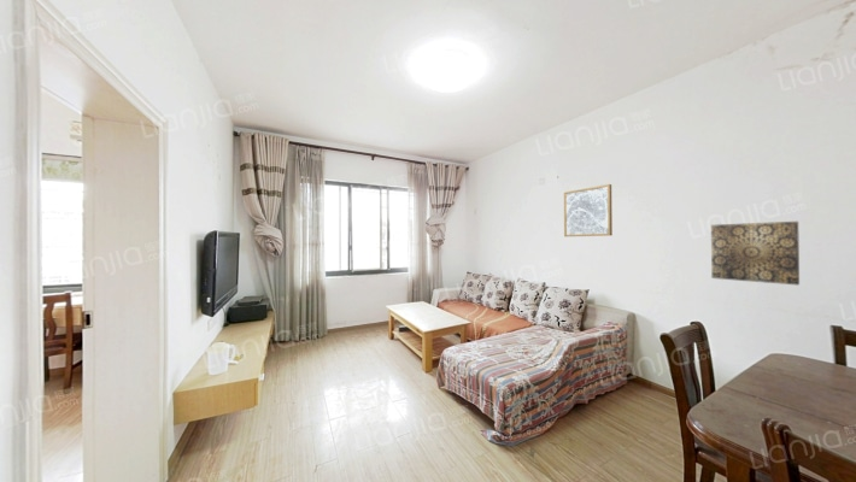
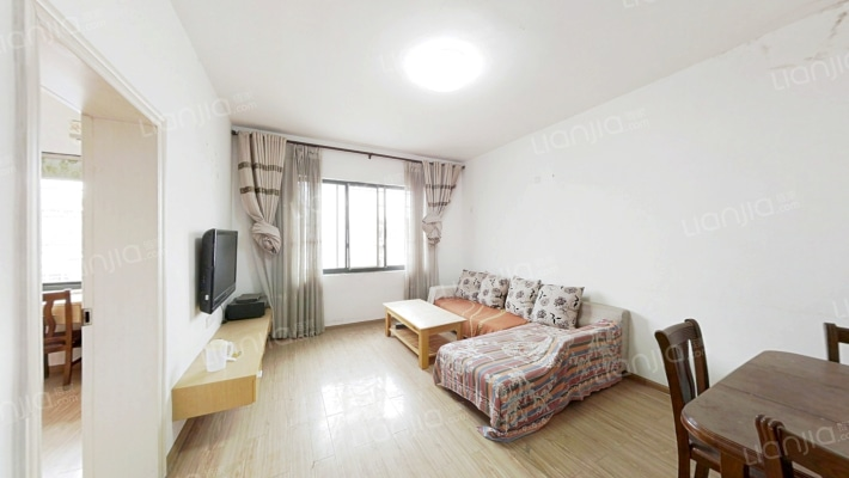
- wall art [563,183,614,237]
- wall art [710,221,801,287]
